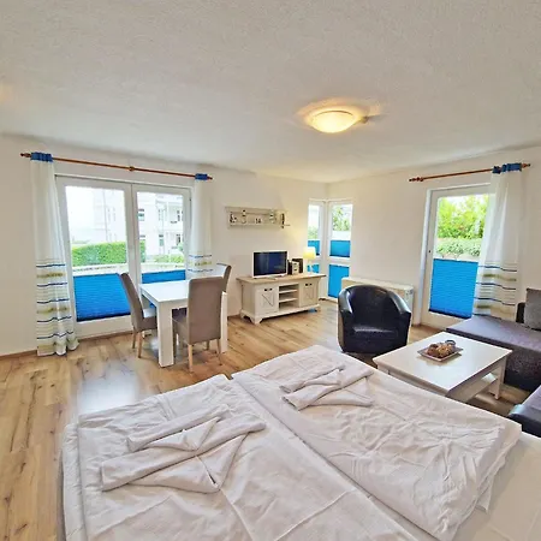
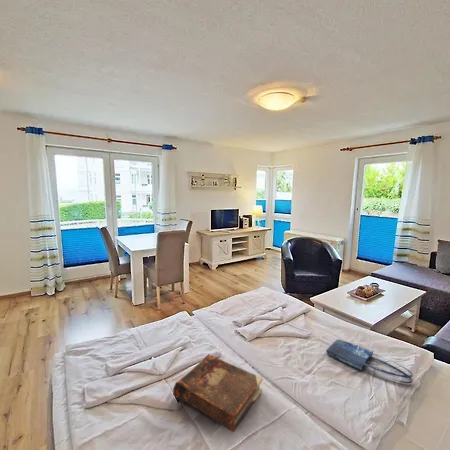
+ book [172,353,264,433]
+ shopping bag [325,339,413,384]
